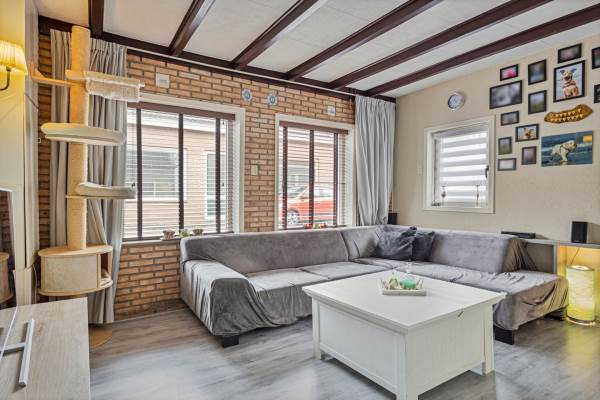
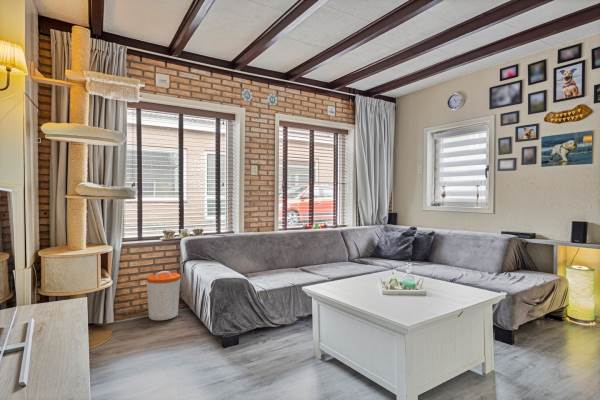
+ trash can [146,270,181,321]
